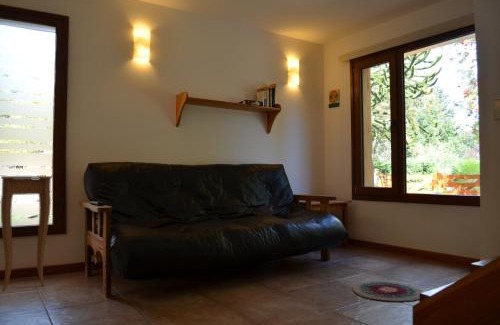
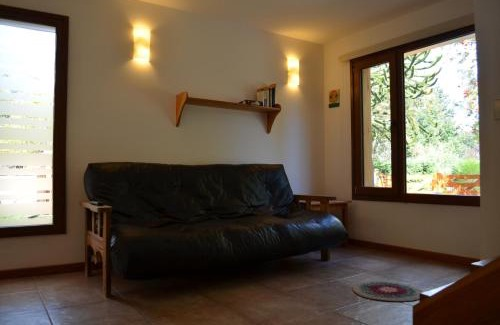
- side table [0,175,53,292]
